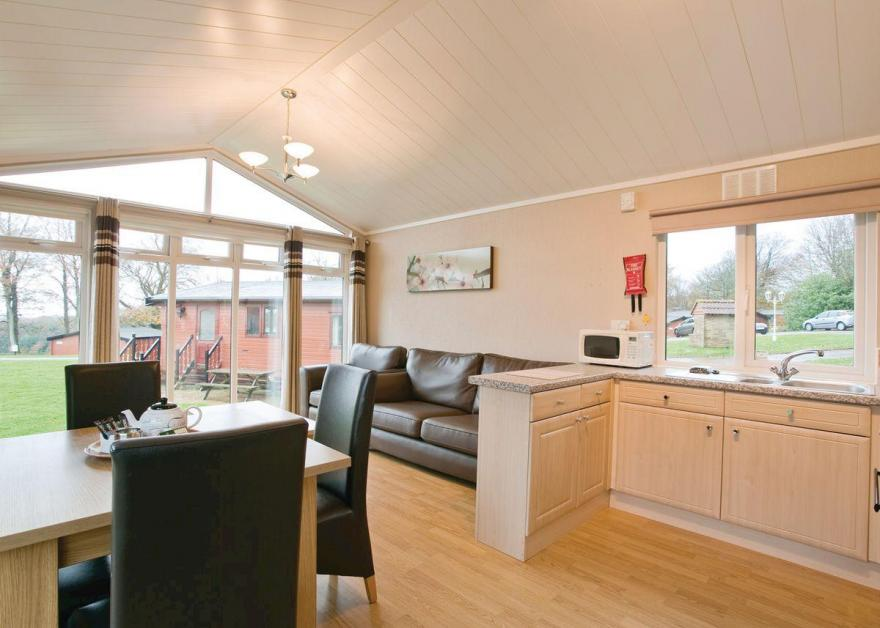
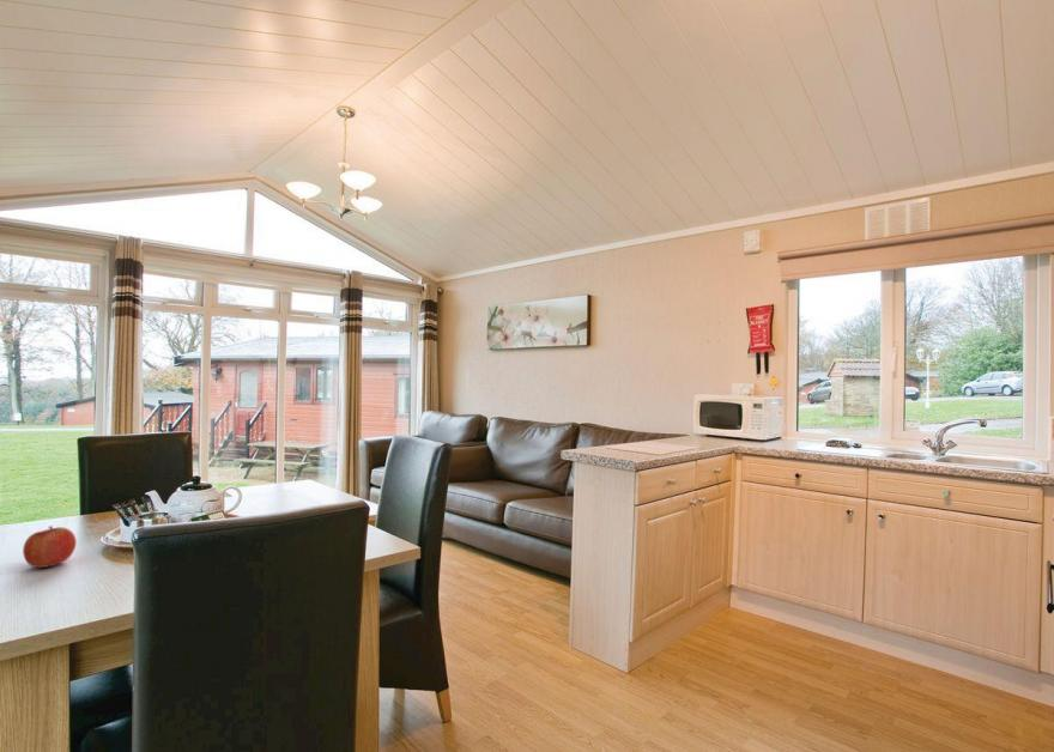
+ fruit [22,524,78,569]
